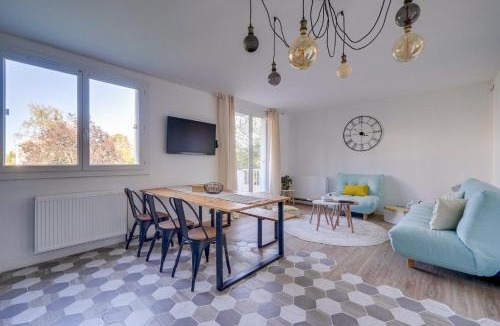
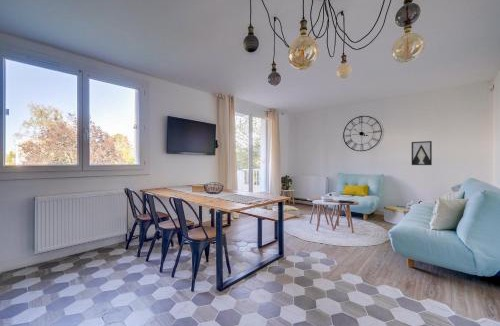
+ wall art [411,140,433,166]
